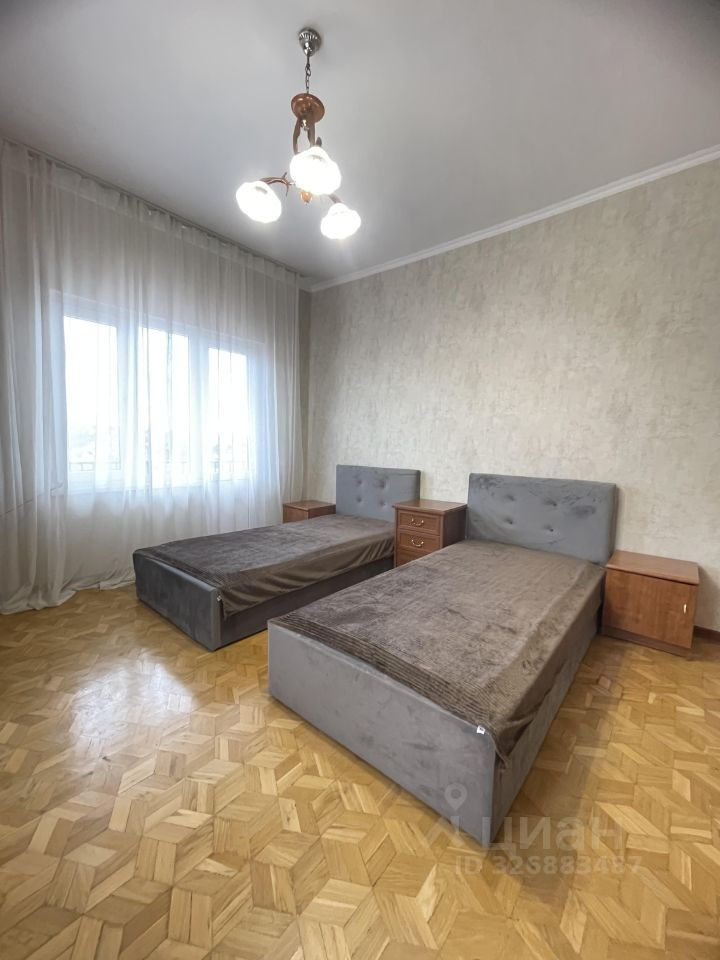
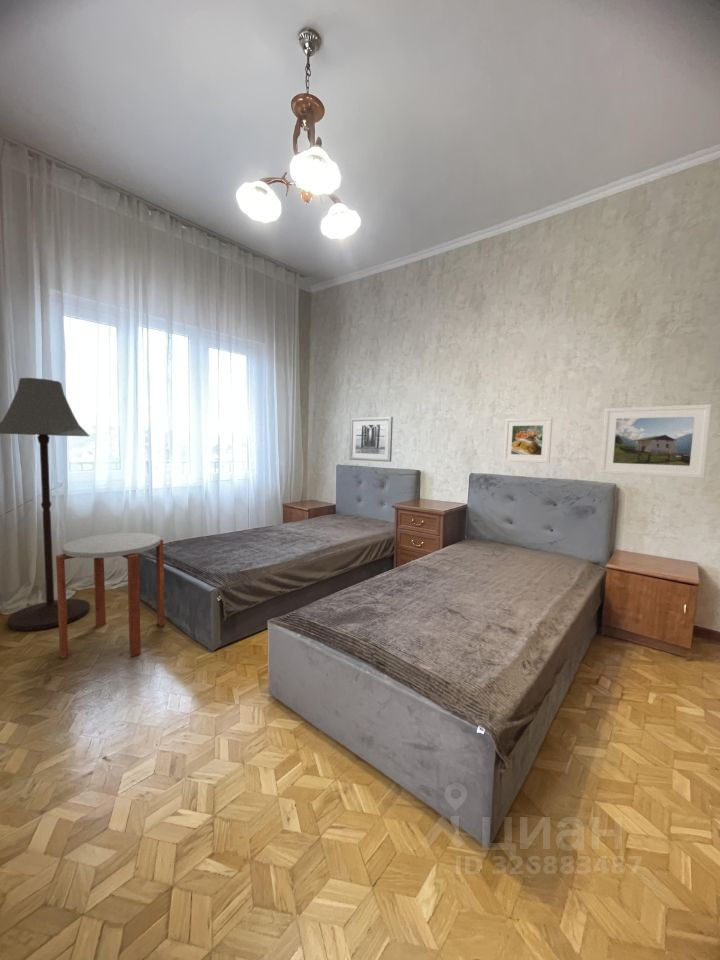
+ wall art [348,416,394,463]
+ floor lamp [0,377,91,632]
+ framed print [599,403,712,479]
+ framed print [502,416,554,464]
+ side table [55,532,166,660]
